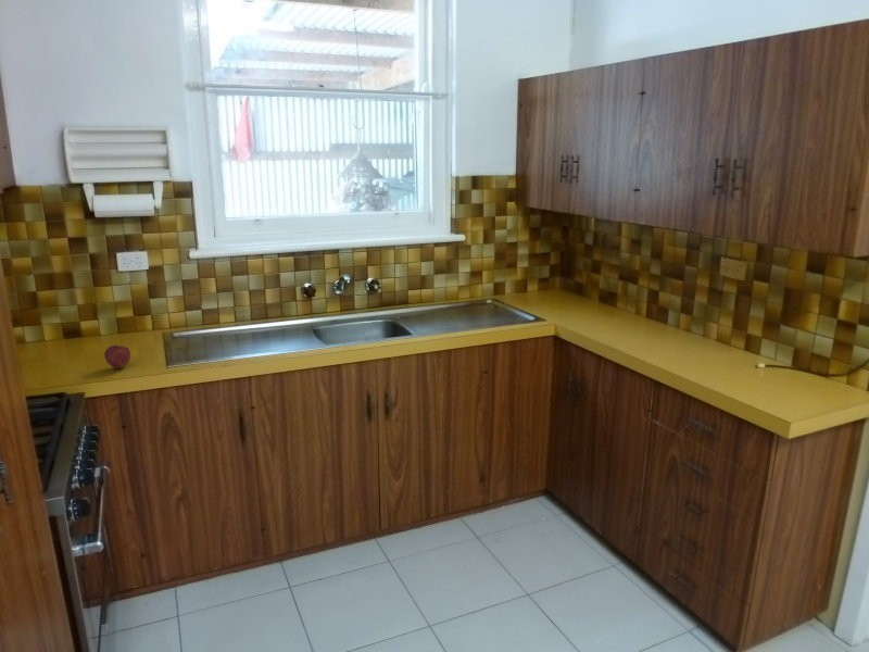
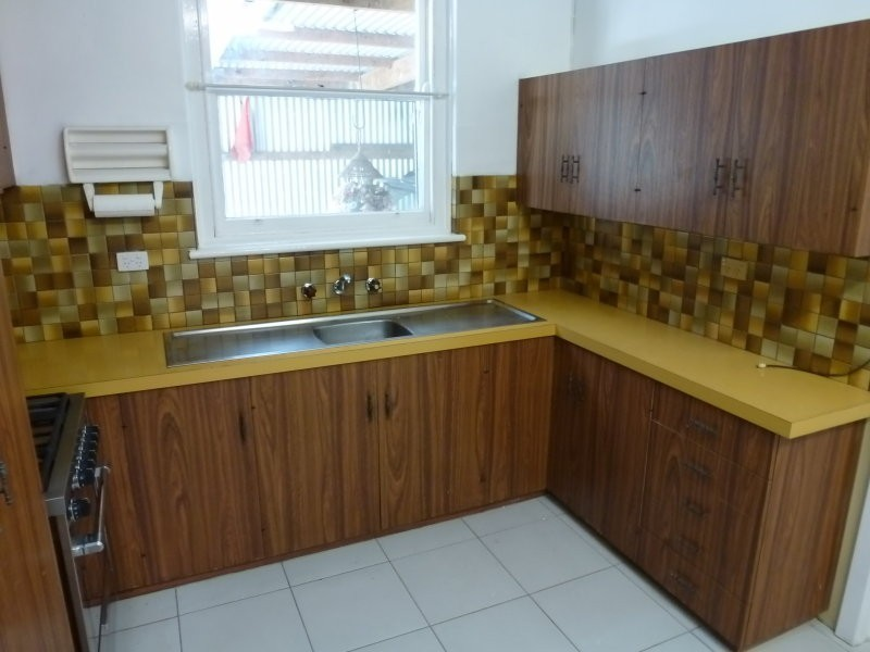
- fruit [103,343,131,369]
